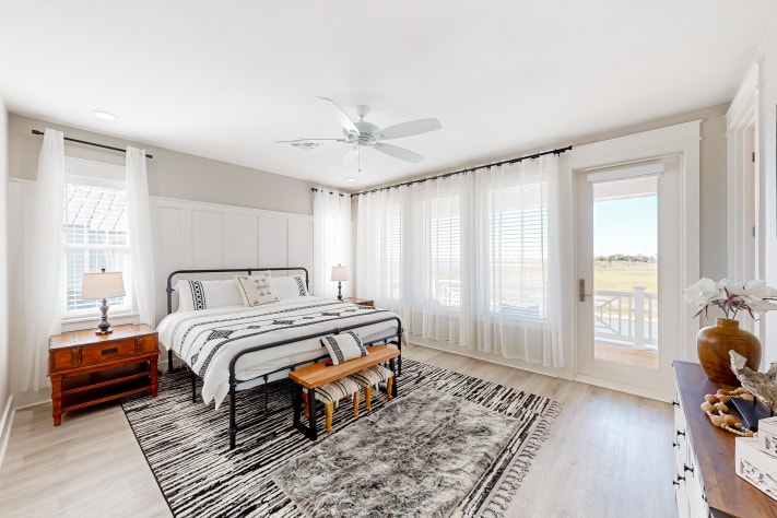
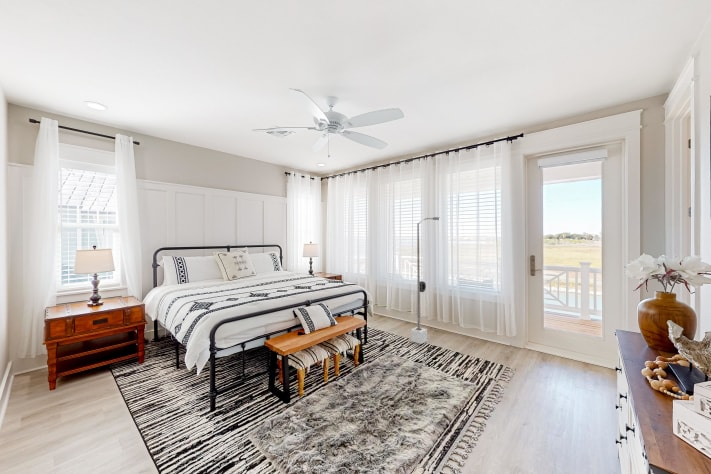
+ street lamp [410,216,440,345]
